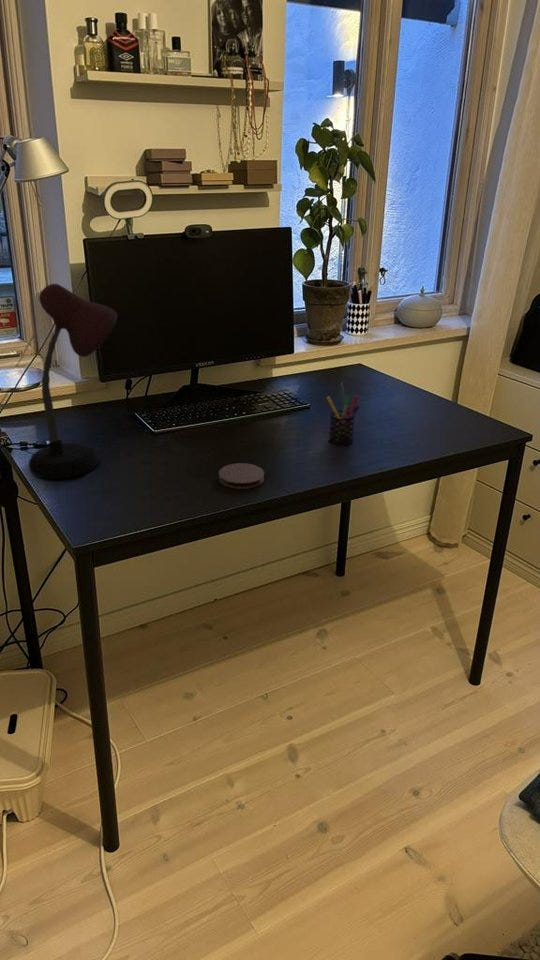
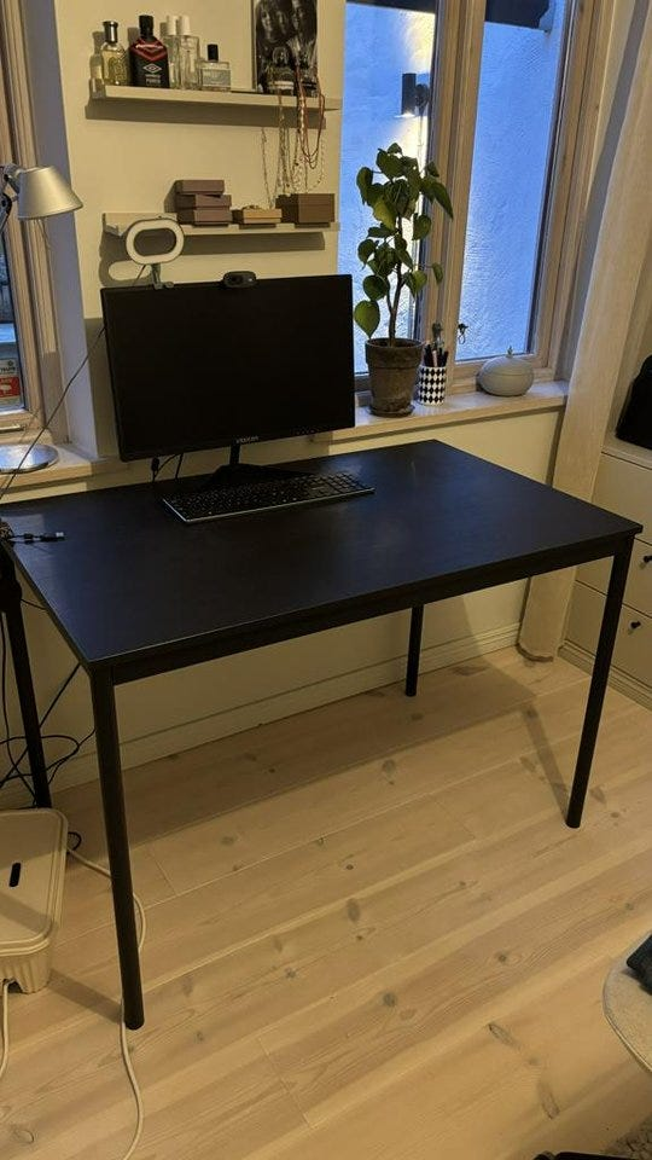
- desk lamp [28,283,118,480]
- coaster [218,462,265,490]
- pen holder [326,395,361,447]
